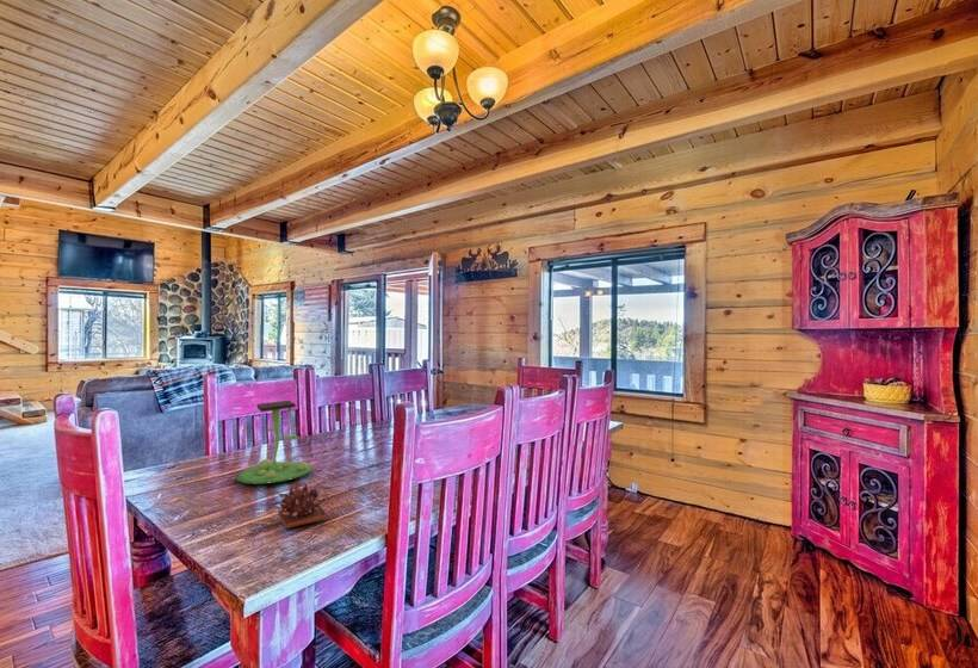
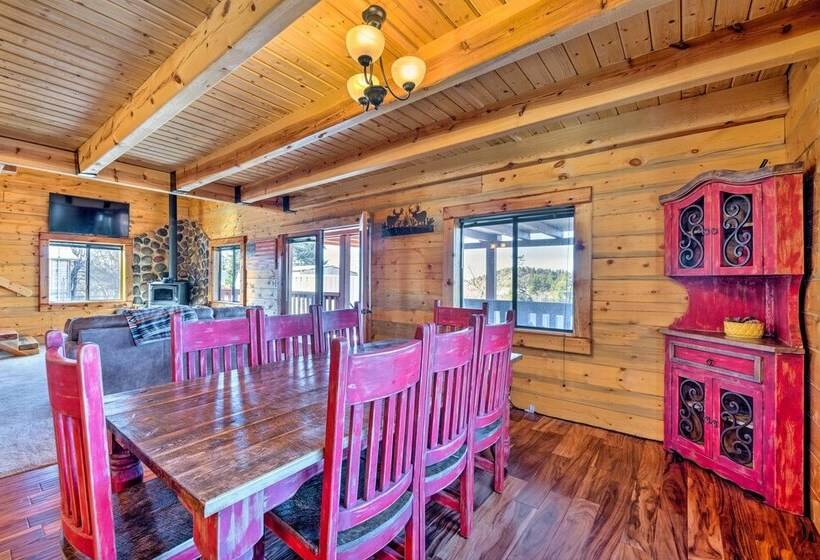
- plant [234,400,329,530]
